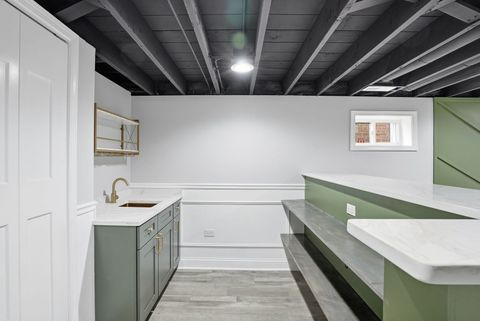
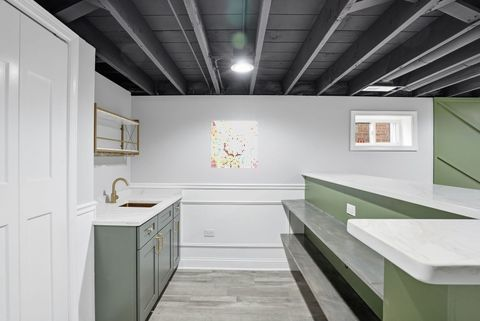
+ wall art [210,120,259,168]
